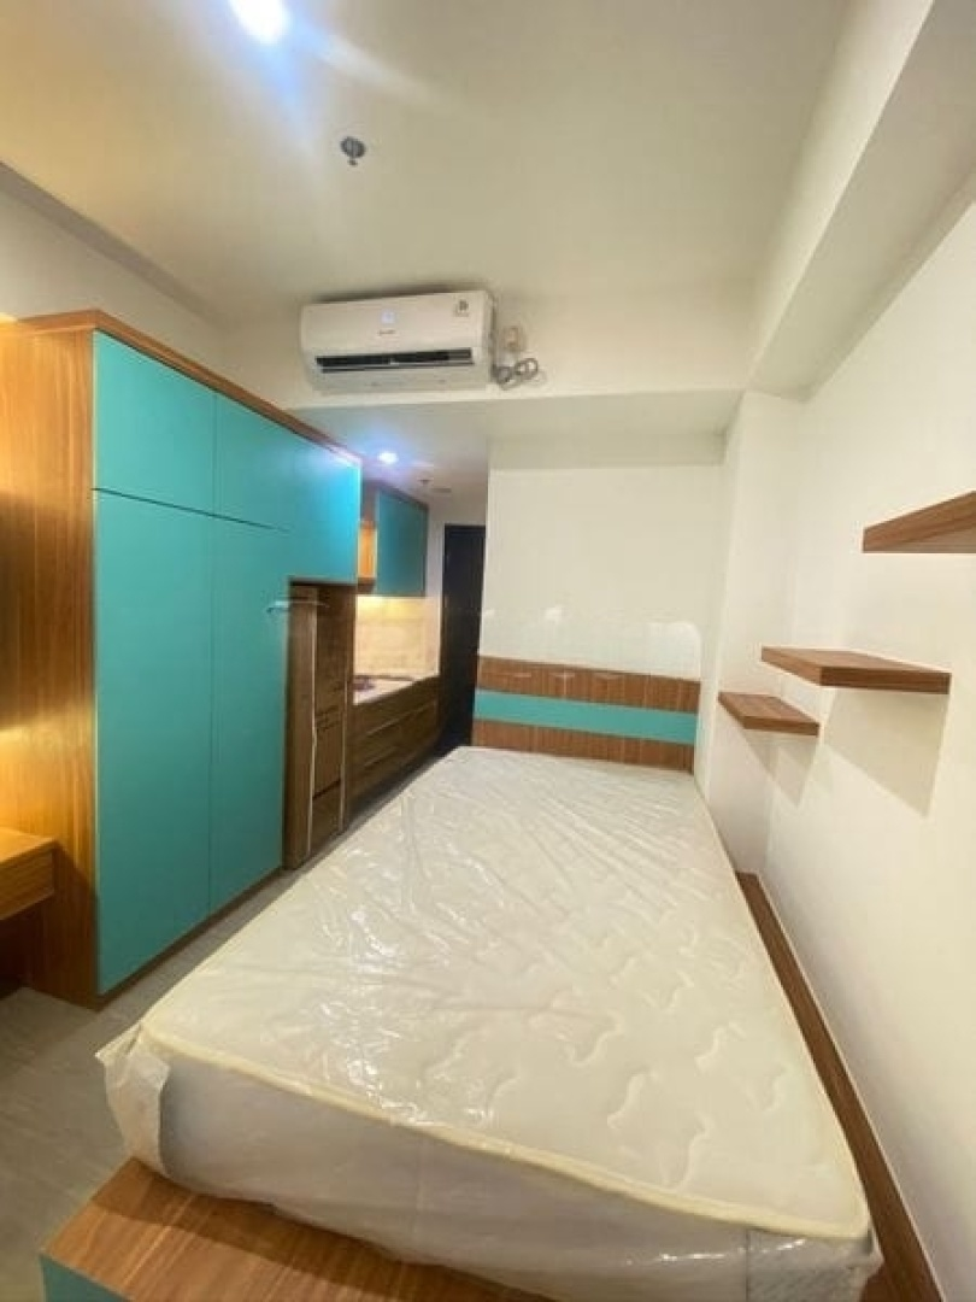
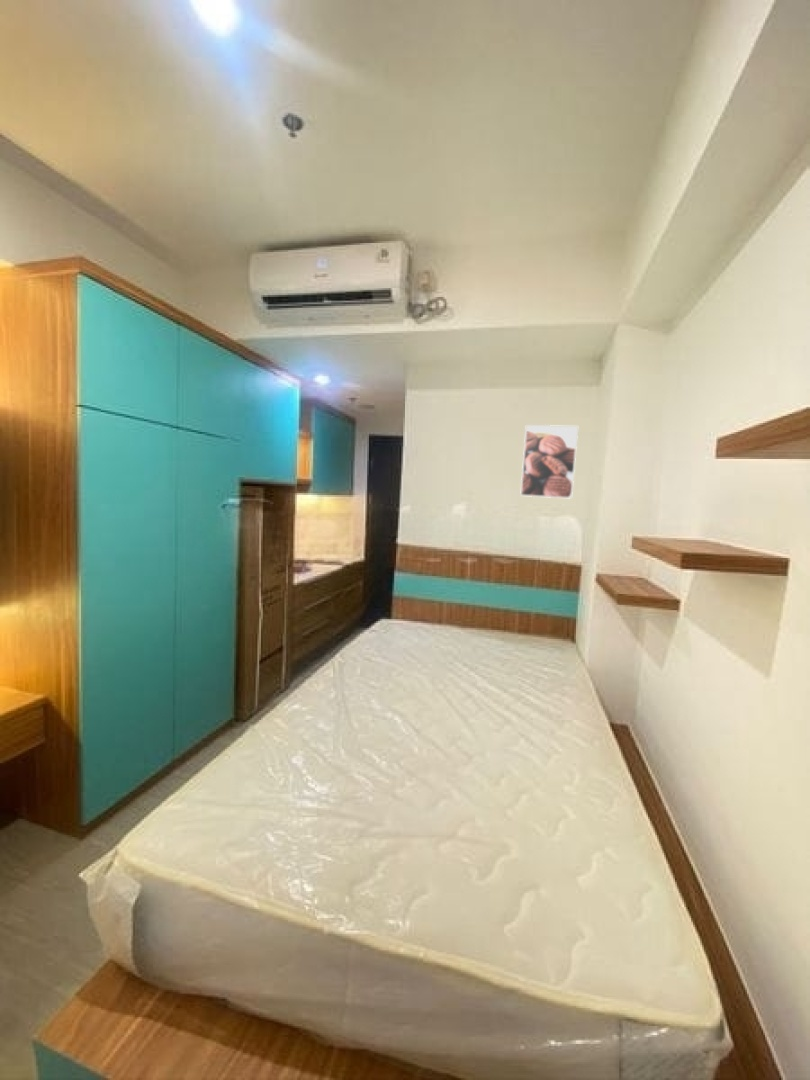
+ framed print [519,424,579,500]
